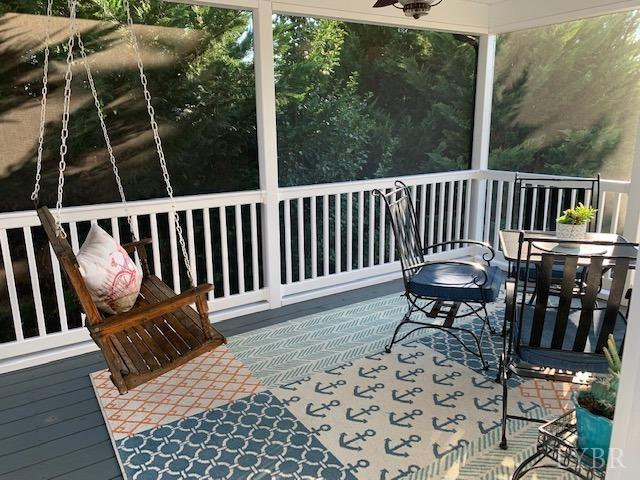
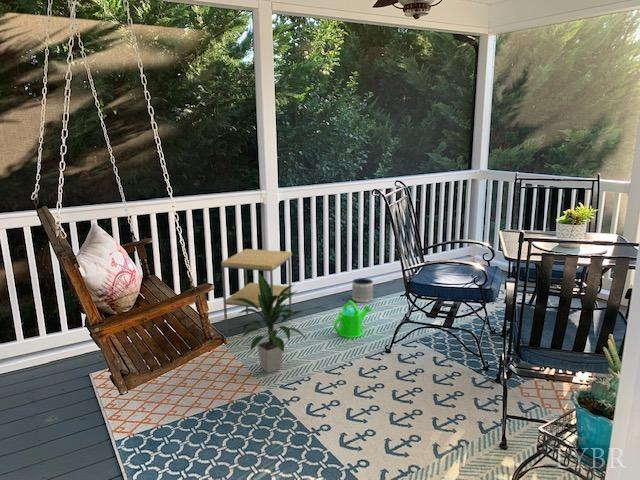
+ indoor plant [230,272,307,374]
+ side table [220,248,293,334]
+ watering can [333,299,373,339]
+ planter [351,277,374,303]
